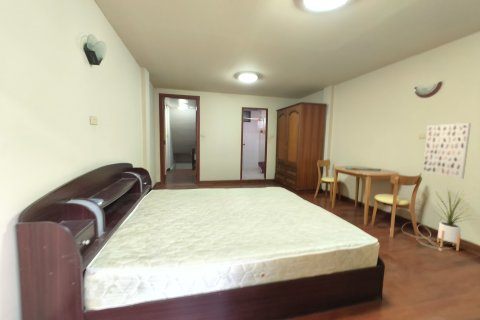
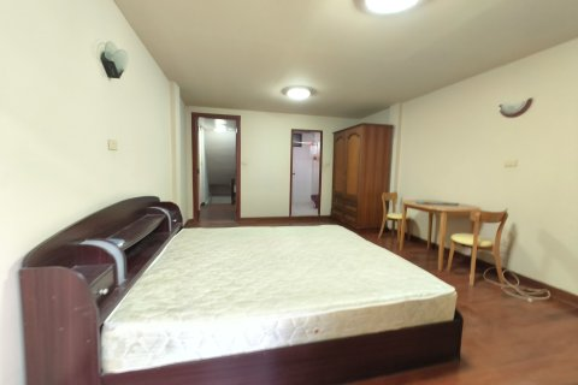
- wall art [421,122,472,180]
- house plant [431,187,475,252]
